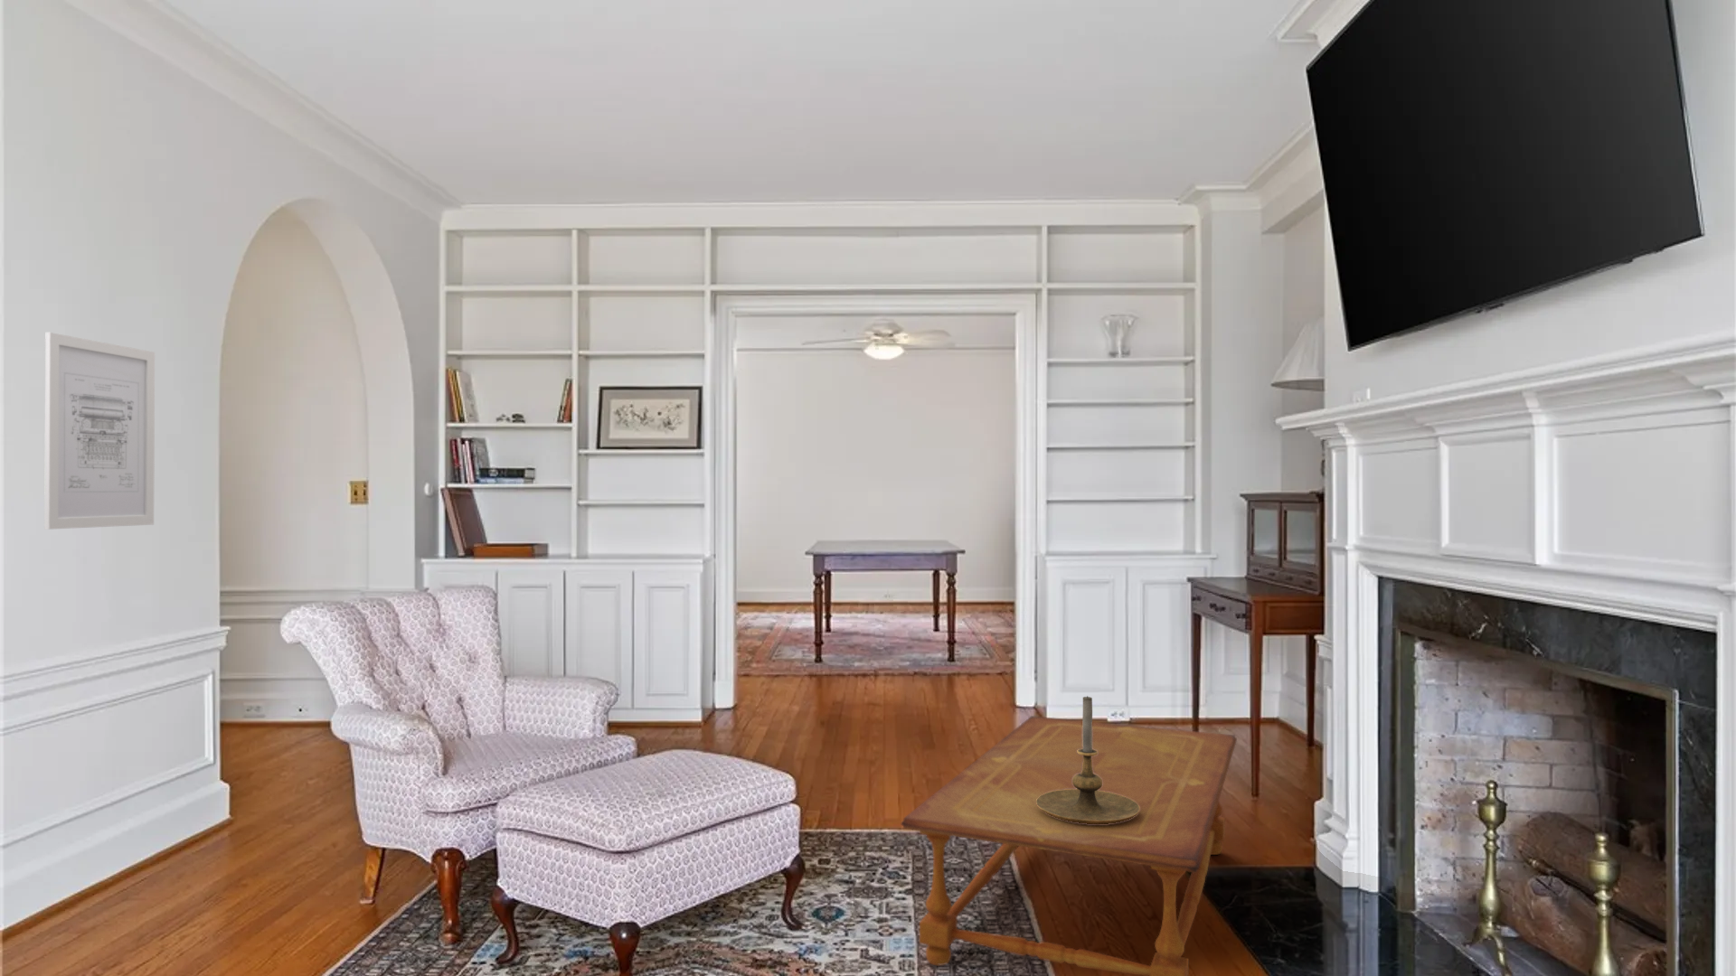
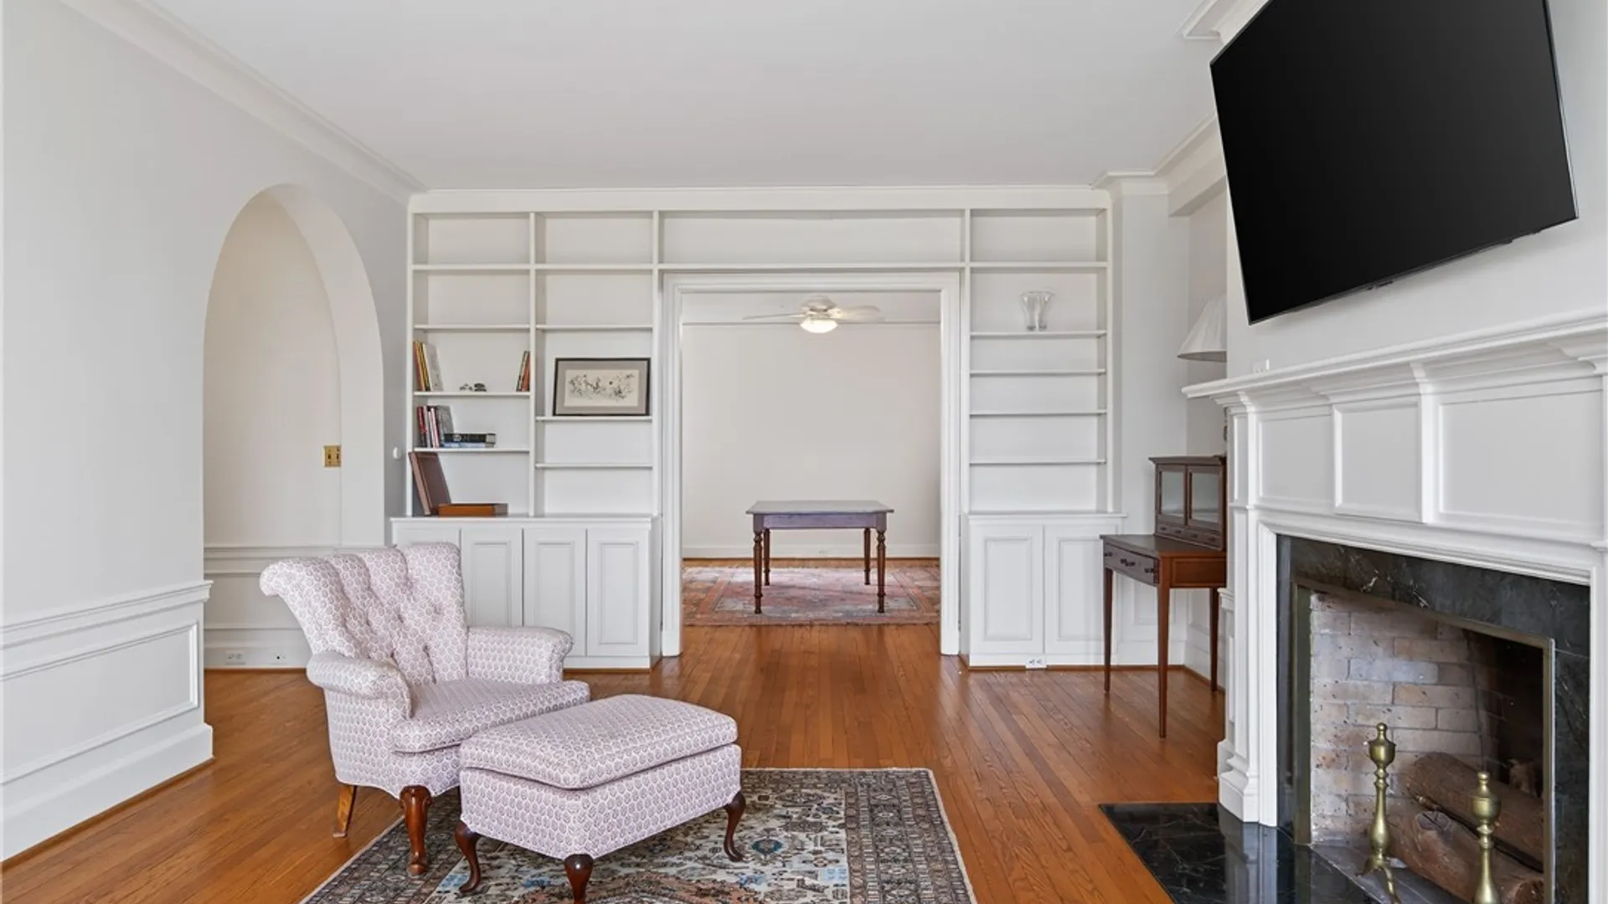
- candle holder [1036,695,1140,825]
- coffee table [900,715,1238,976]
- wall art [43,331,155,530]
